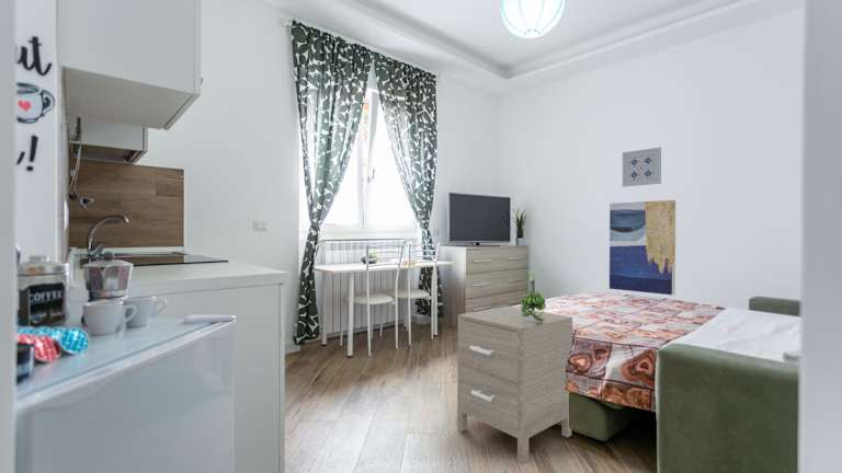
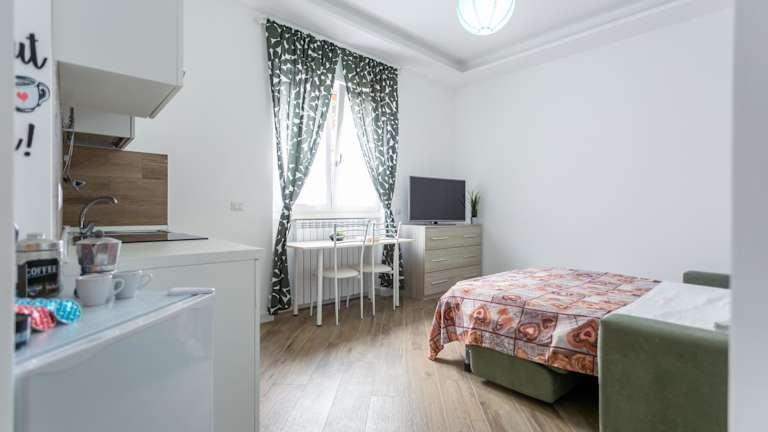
- wall art [608,199,676,297]
- wall art [622,147,662,188]
- banana bunch [520,269,547,323]
- nightstand [456,305,573,465]
